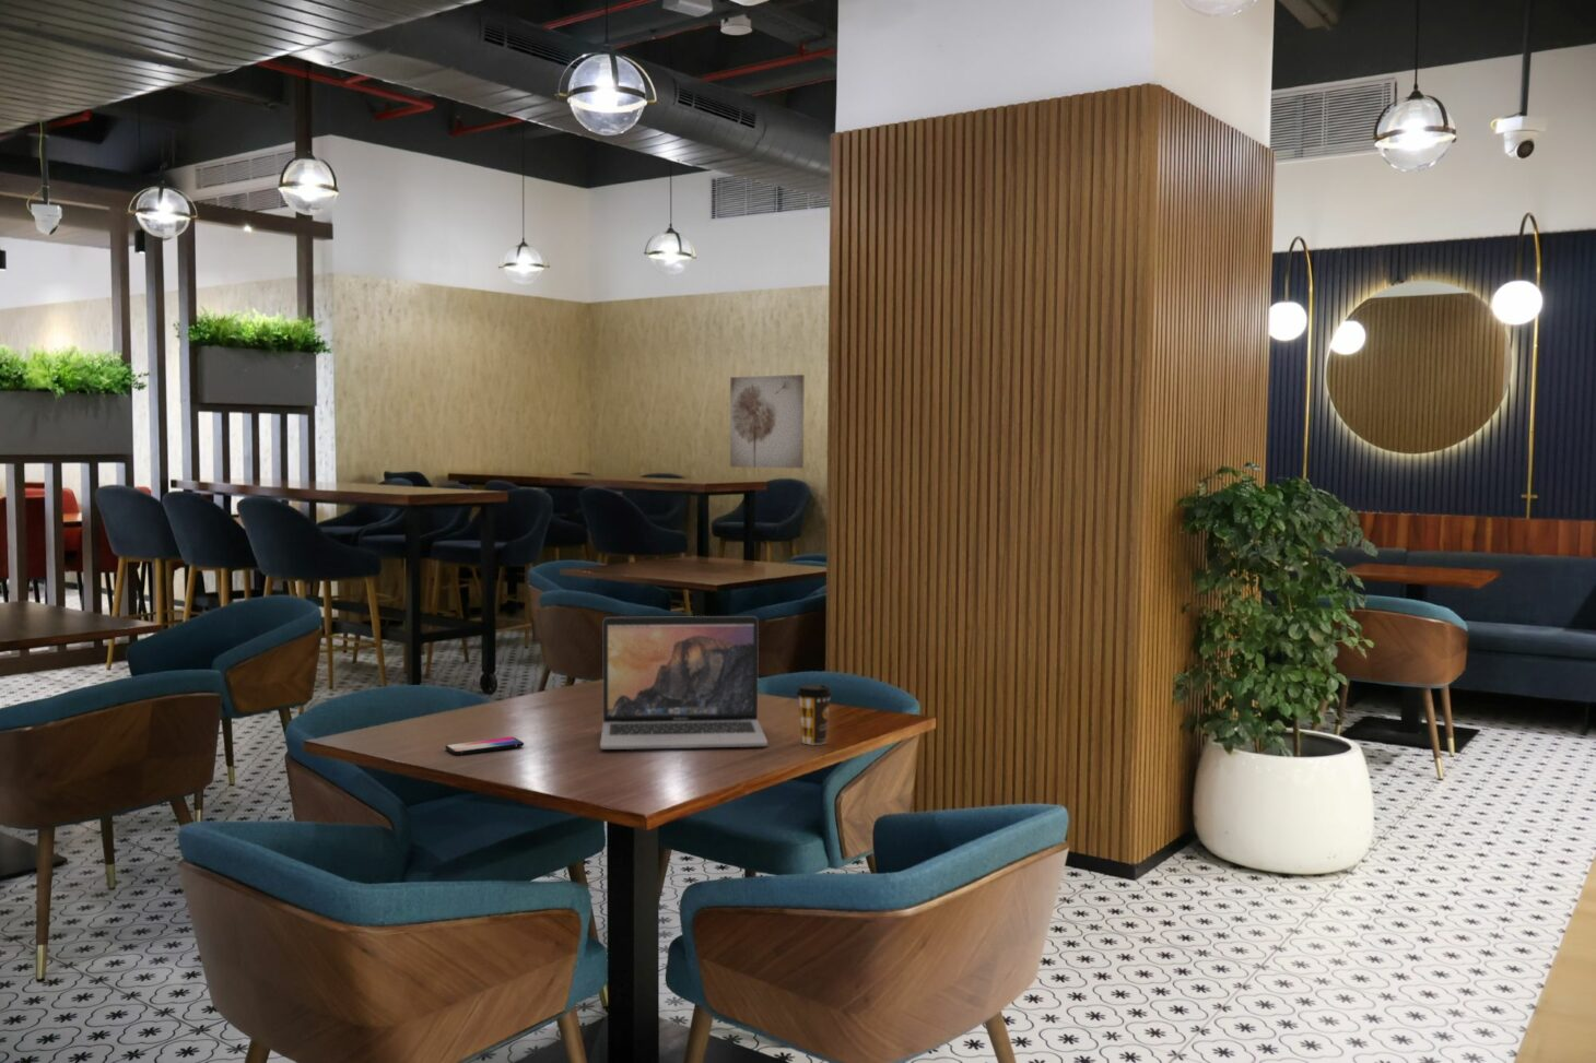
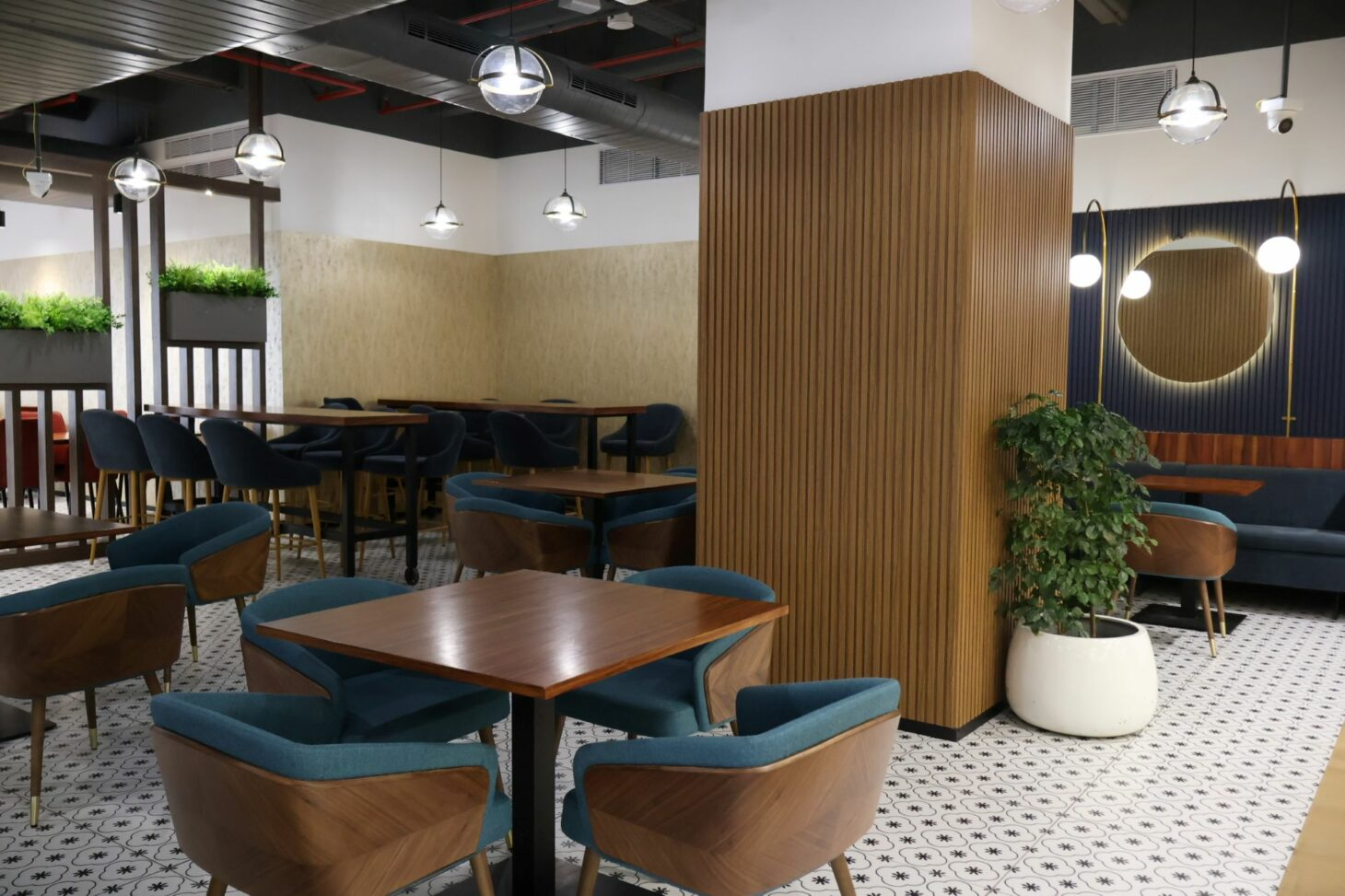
- smartphone [445,736,524,756]
- laptop [599,615,769,751]
- wall art [729,374,806,470]
- coffee cup [795,683,833,746]
